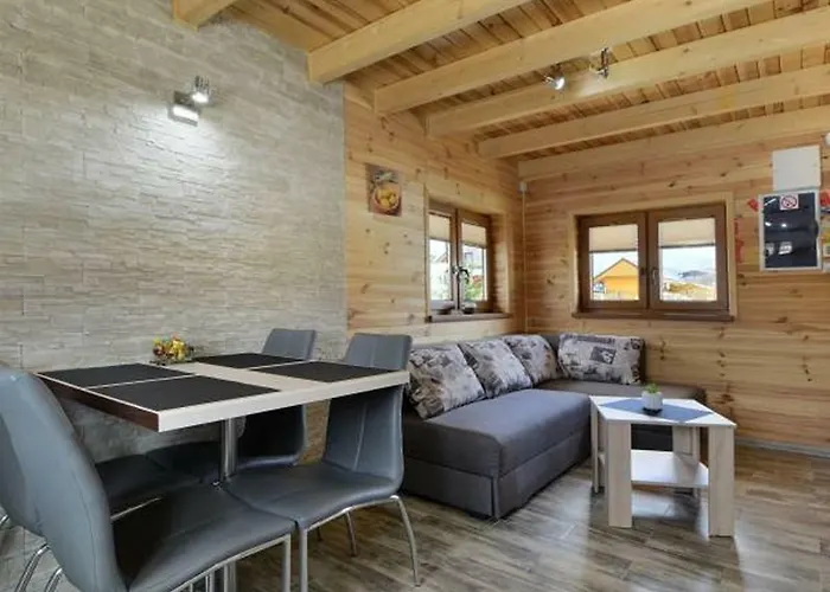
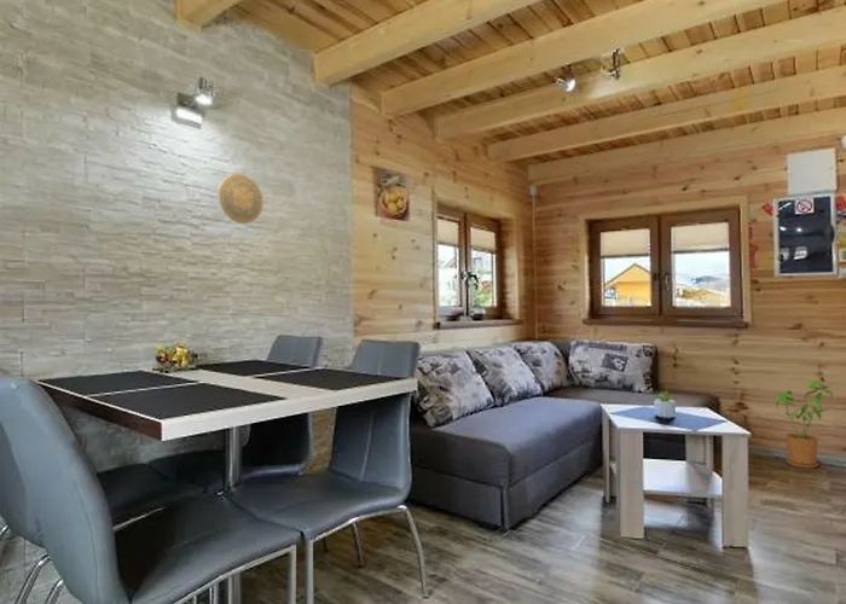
+ house plant [775,379,834,470]
+ decorative plate [218,173,265,225]
